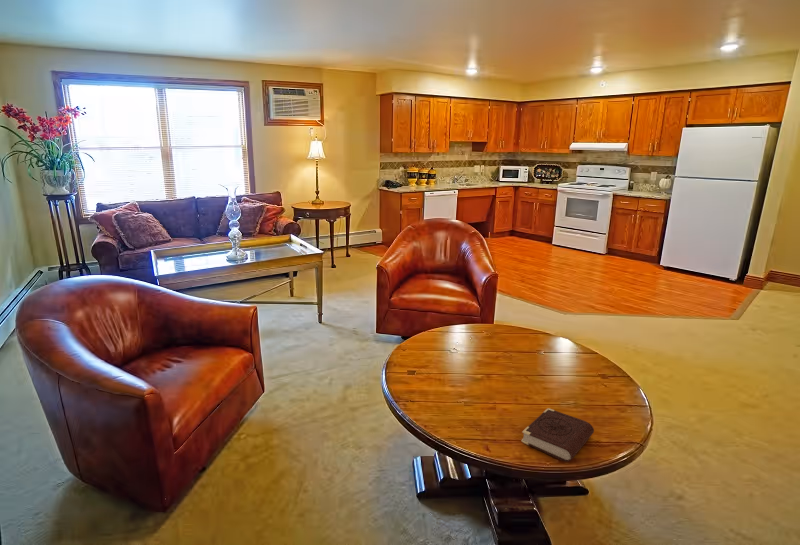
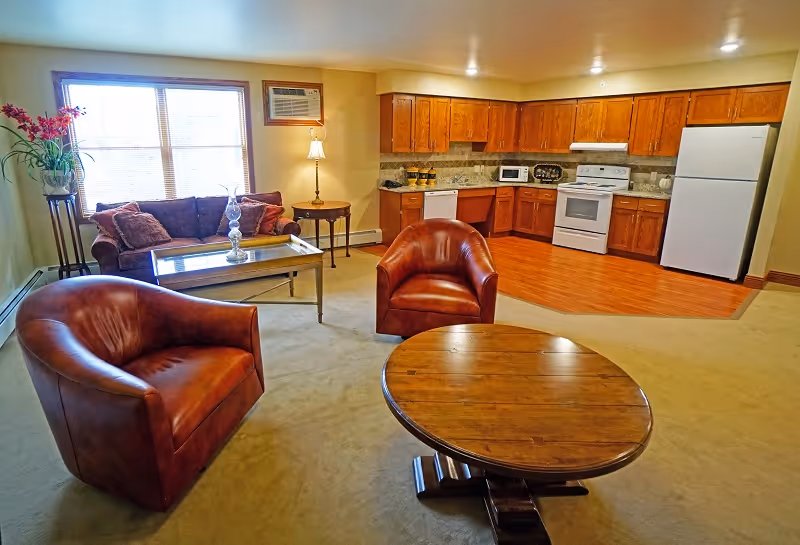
- book [520,407,595,463]
